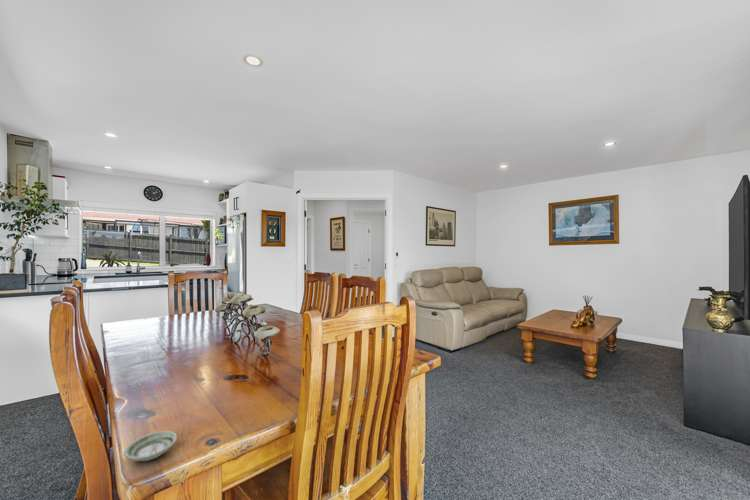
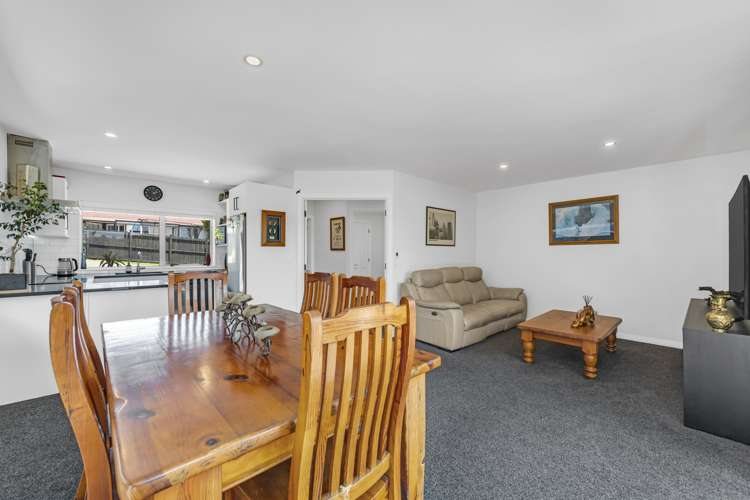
- saucer [123,430,178,462]
